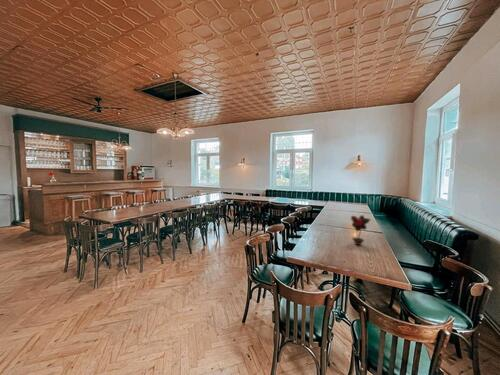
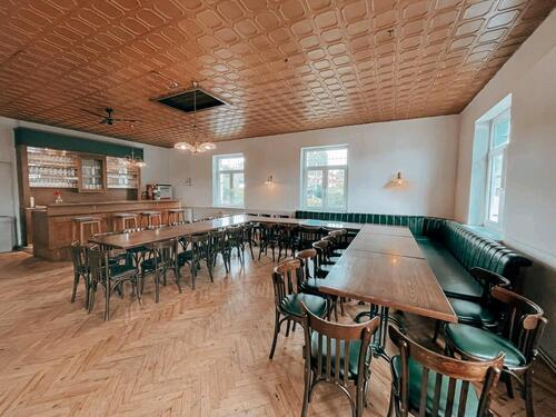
- potted flower [350,214,371,246]
